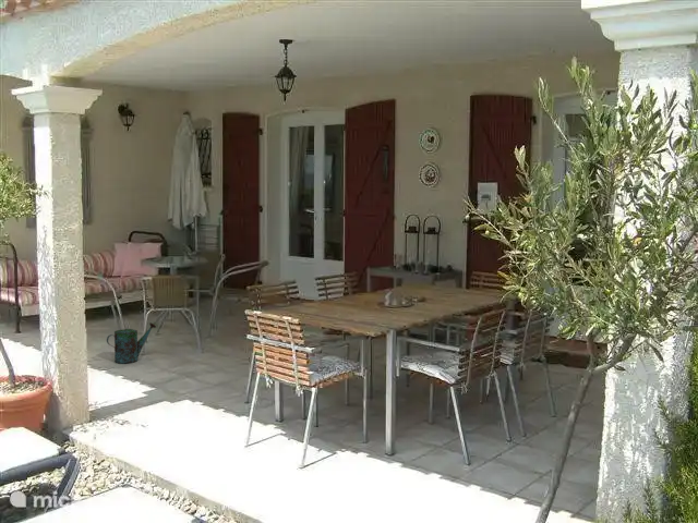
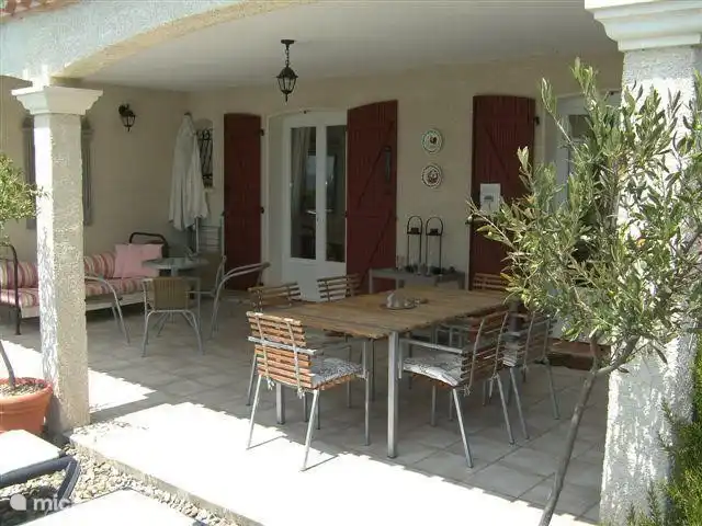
- watering can [106,321,157,364]
